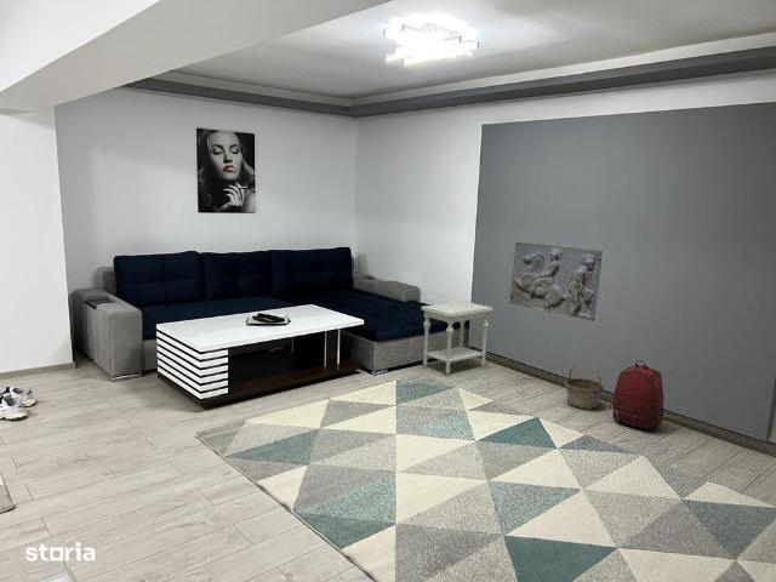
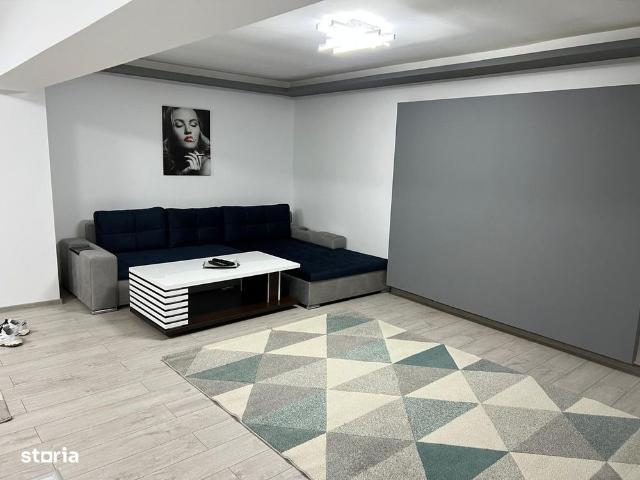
- relief sculpture [509,241,604,323]
- side table [420,299,495,377]
- basket [564,364,605,411]
- backpack [609,359,666,430]
